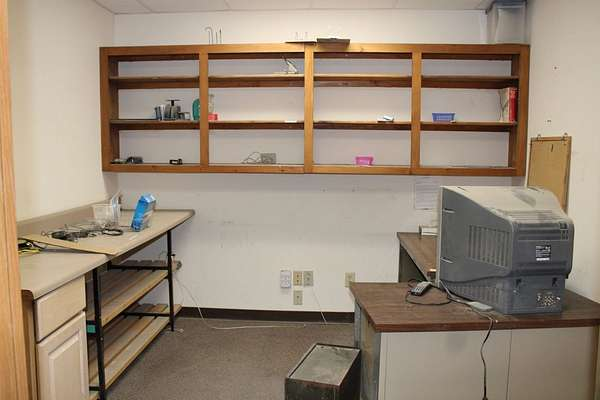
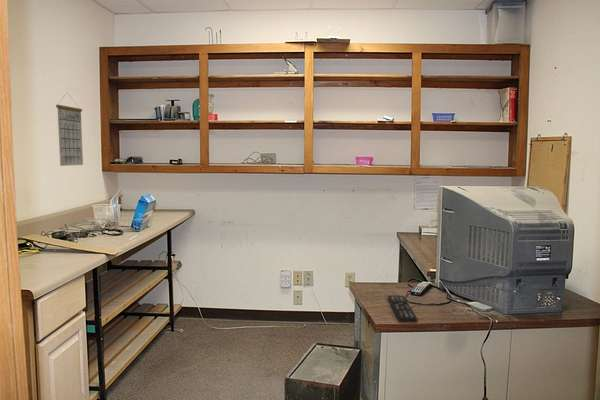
+ remote control [387,294,419,324]
+ calendar [55,92,84,167]
